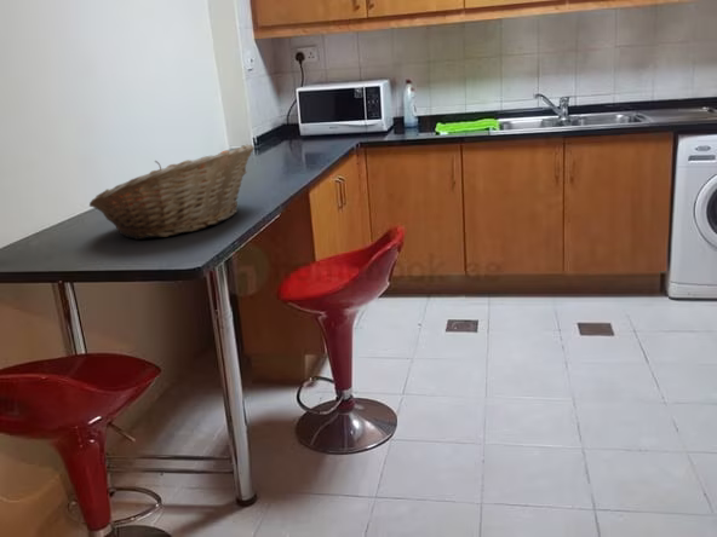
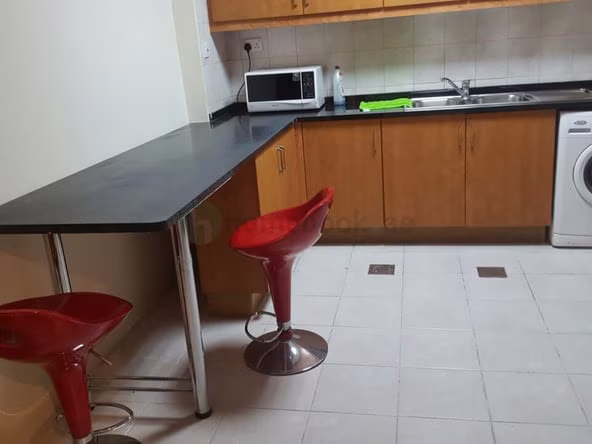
- fruit basket [88,143,256,241]
